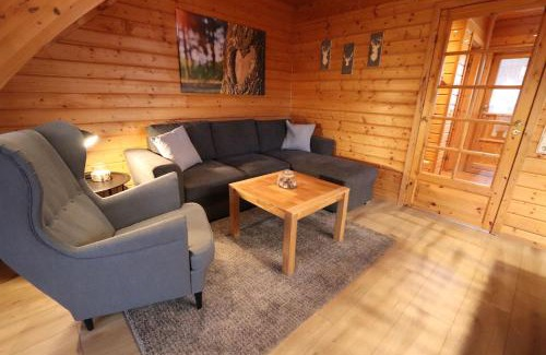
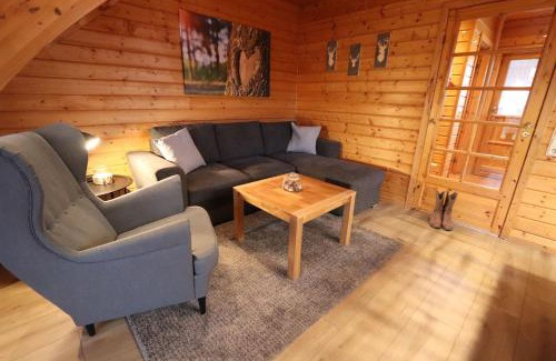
+ boots [428,189,459,231]
